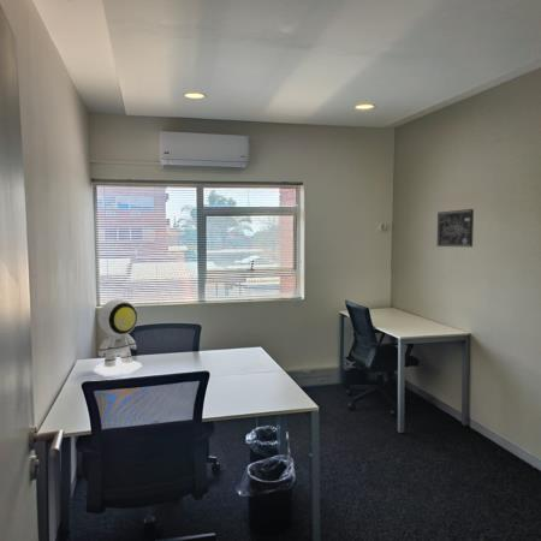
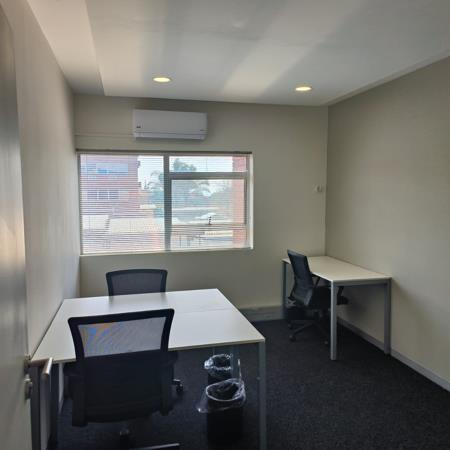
- wall art [436,208,475,248]
- desk lamp [93,298,143,376]
